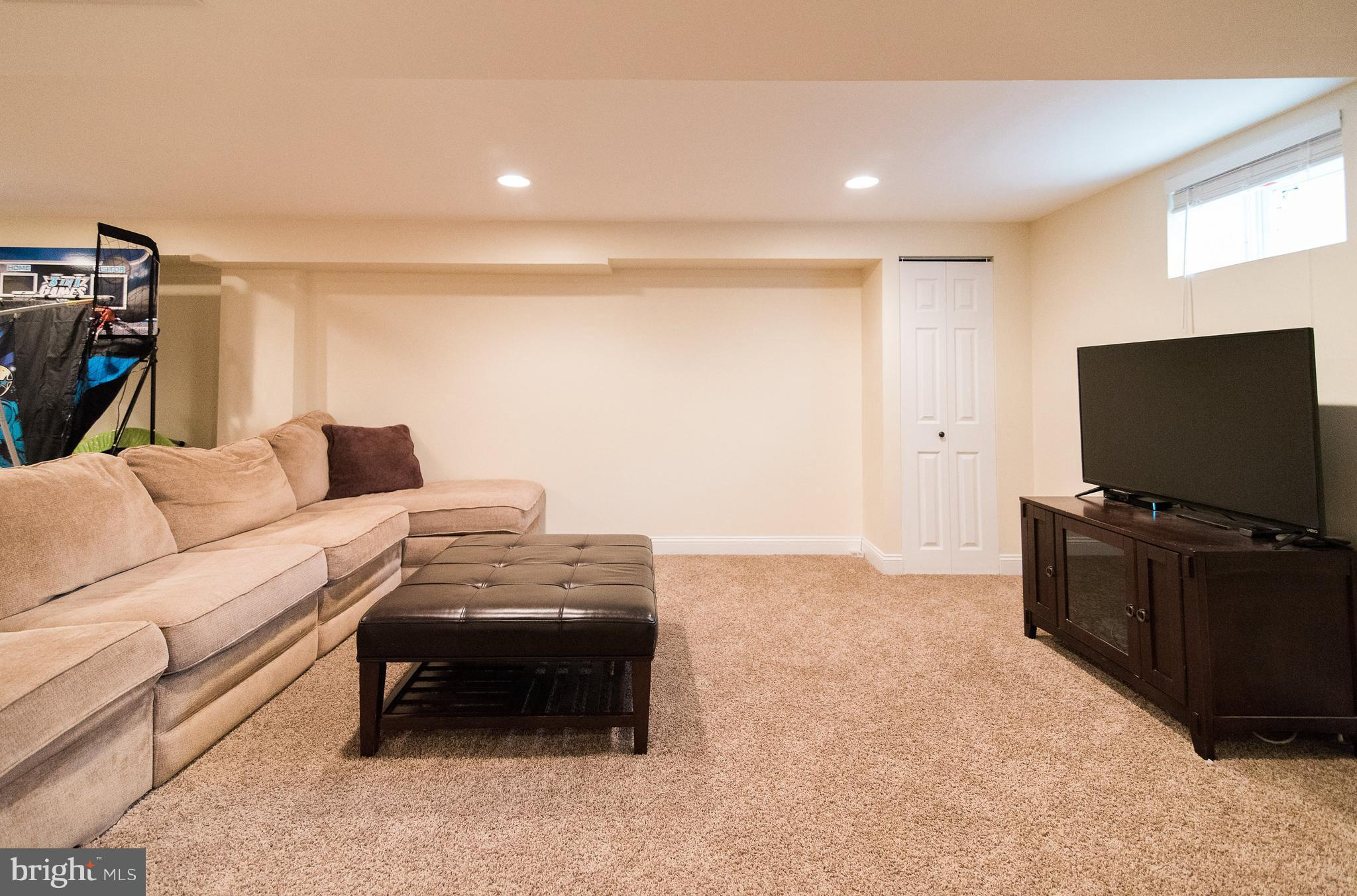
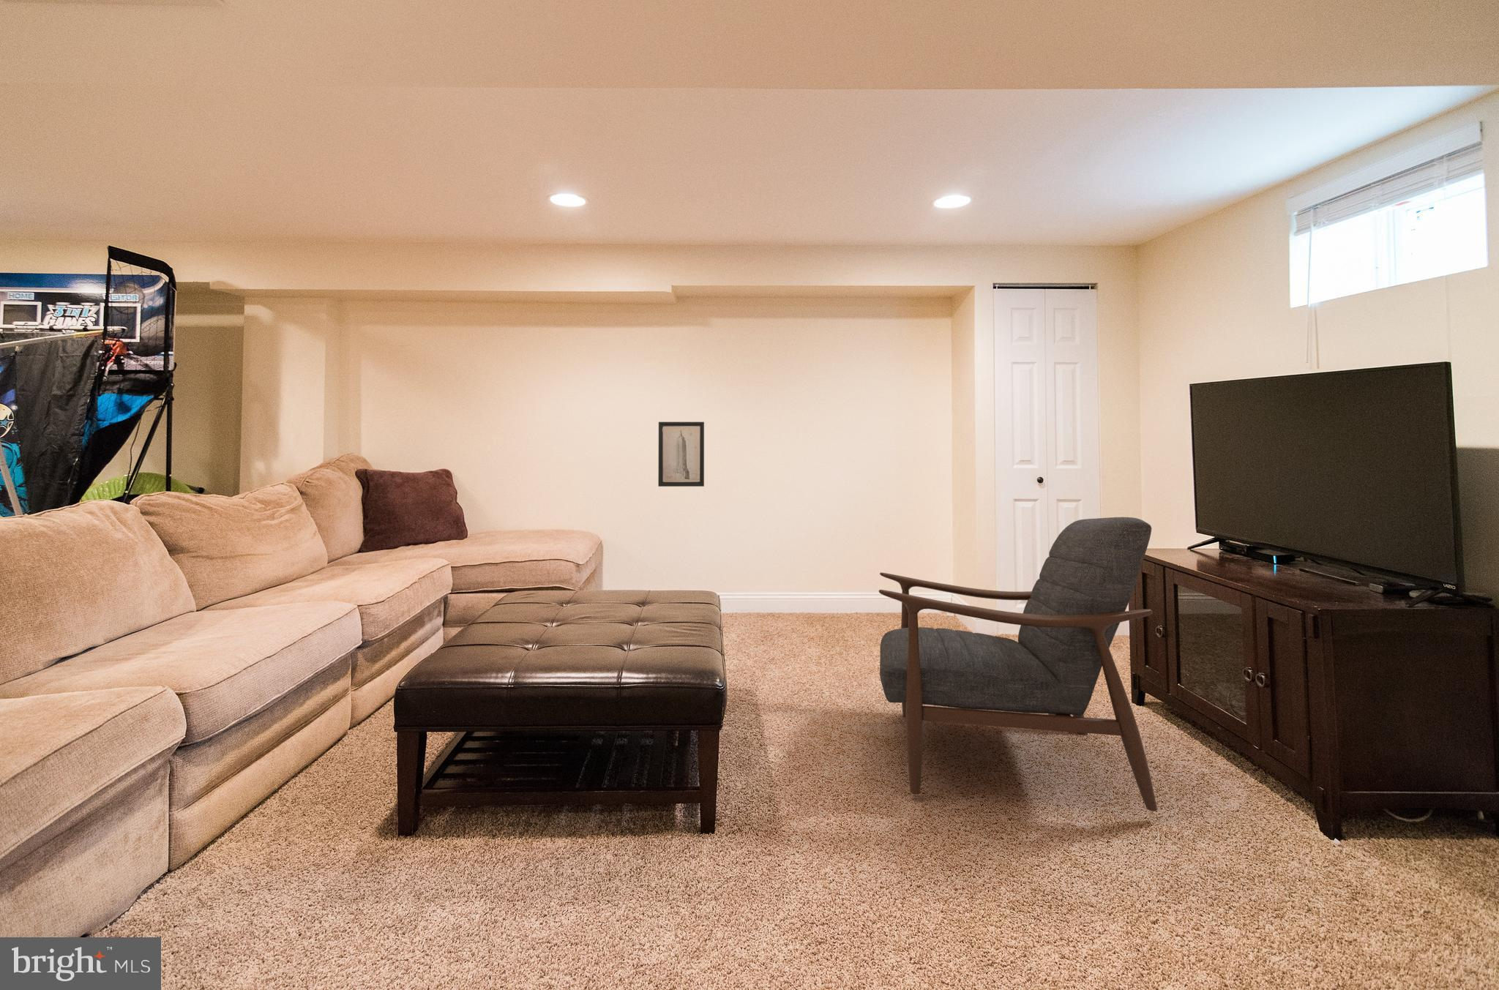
+ chair [878,517,1158,812]
+ wall art [657,421,705,487]
